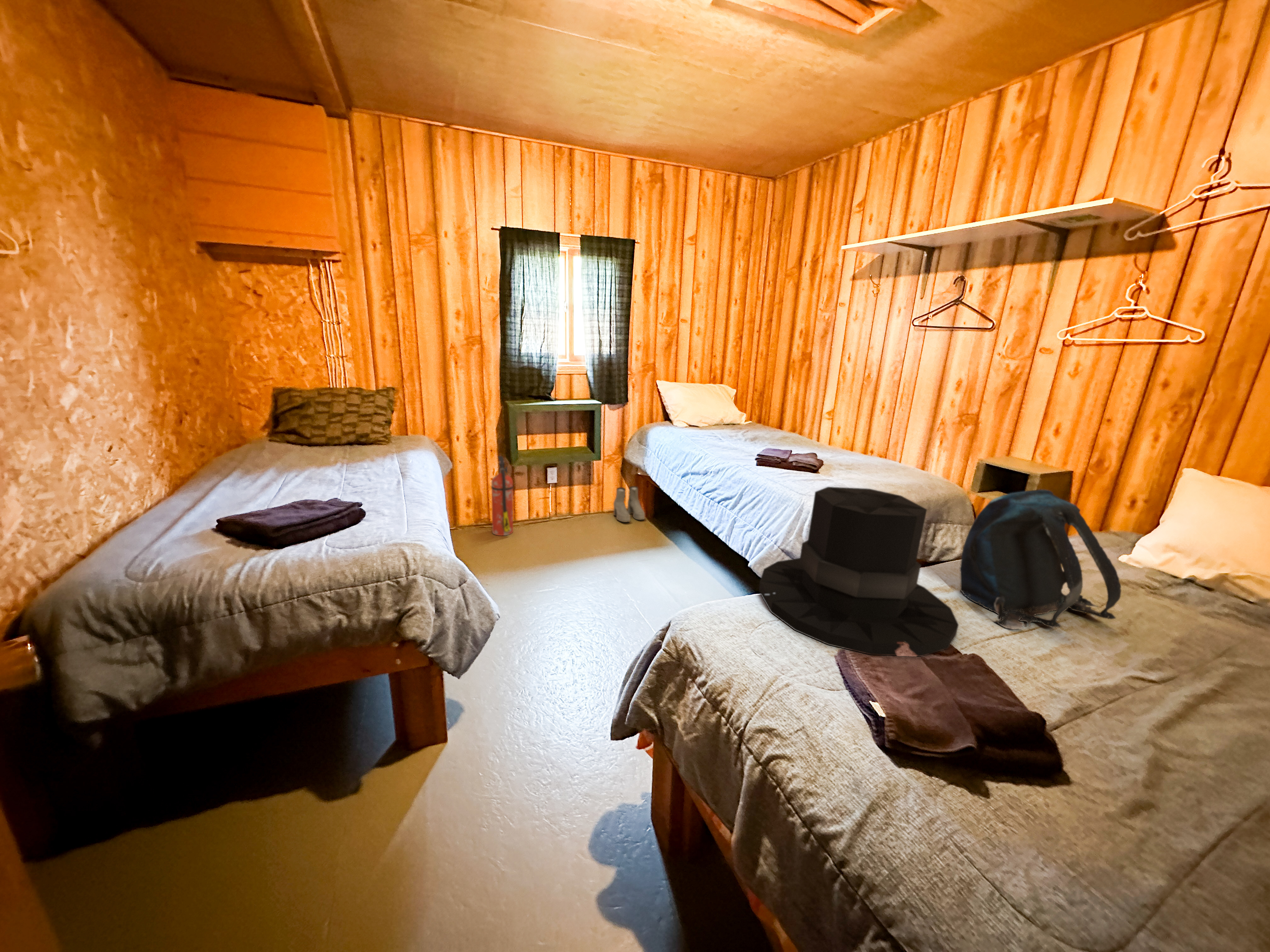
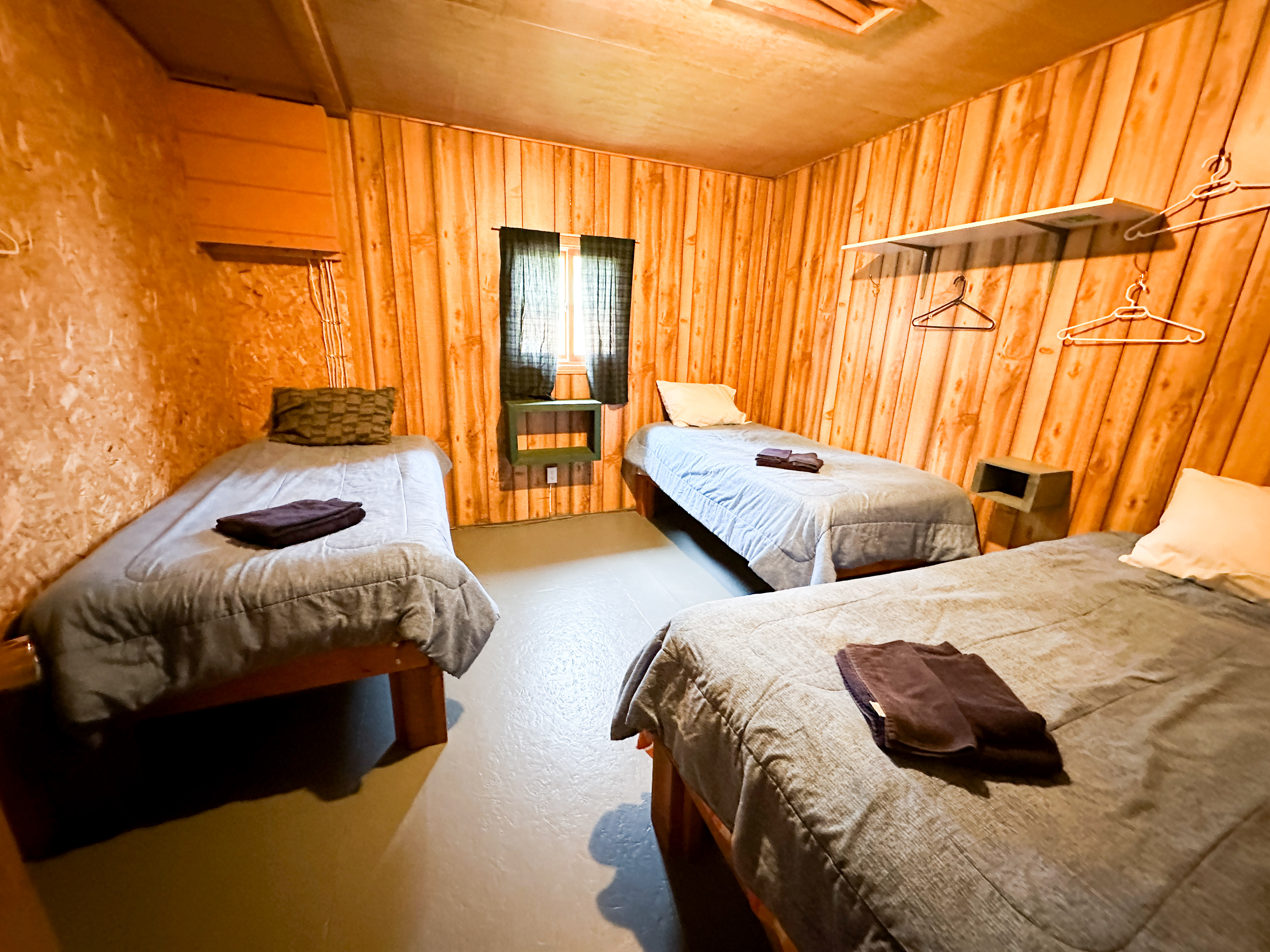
- fire extinguisher [491,456,513,536]
- boots [613,486,645,523]
- backpack [959,489,1121,630]
- hat [758,486,959,657]
